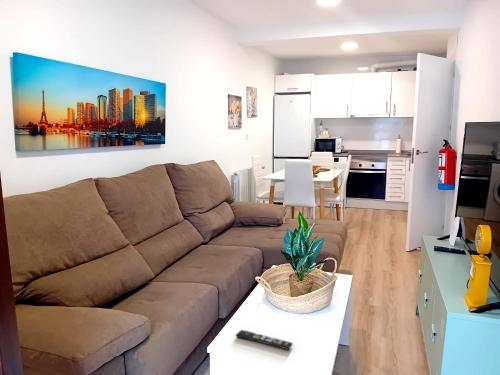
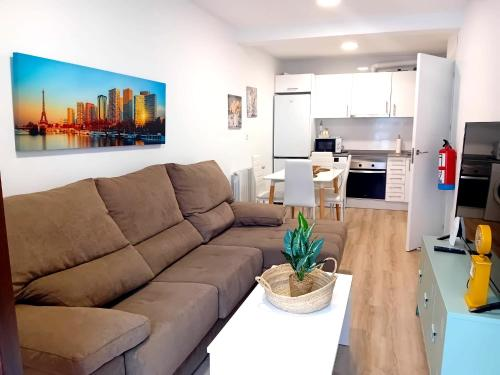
- remote control [235,329,294,351]
